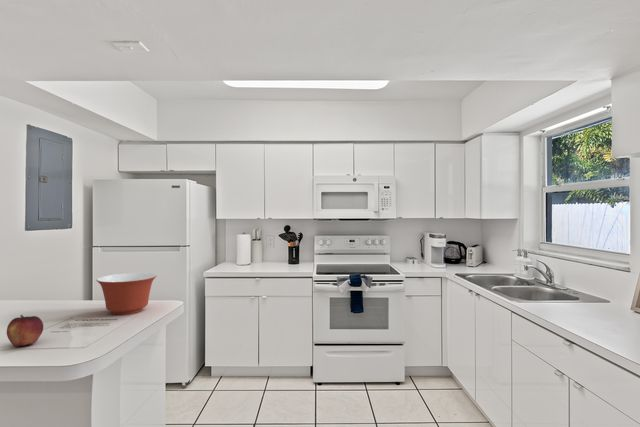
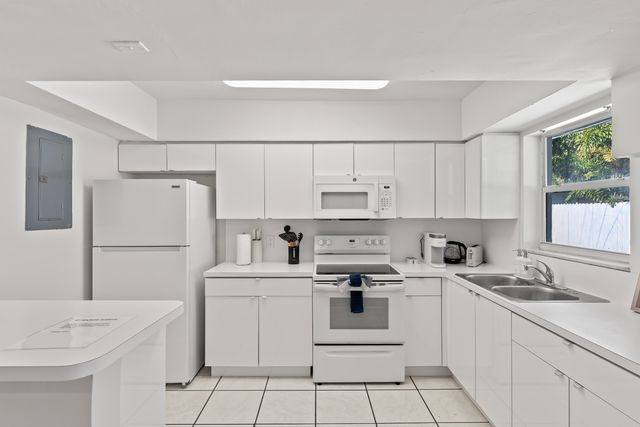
- fruit [6,314,44,348]
- mixing bowl [95,272,158,315]
